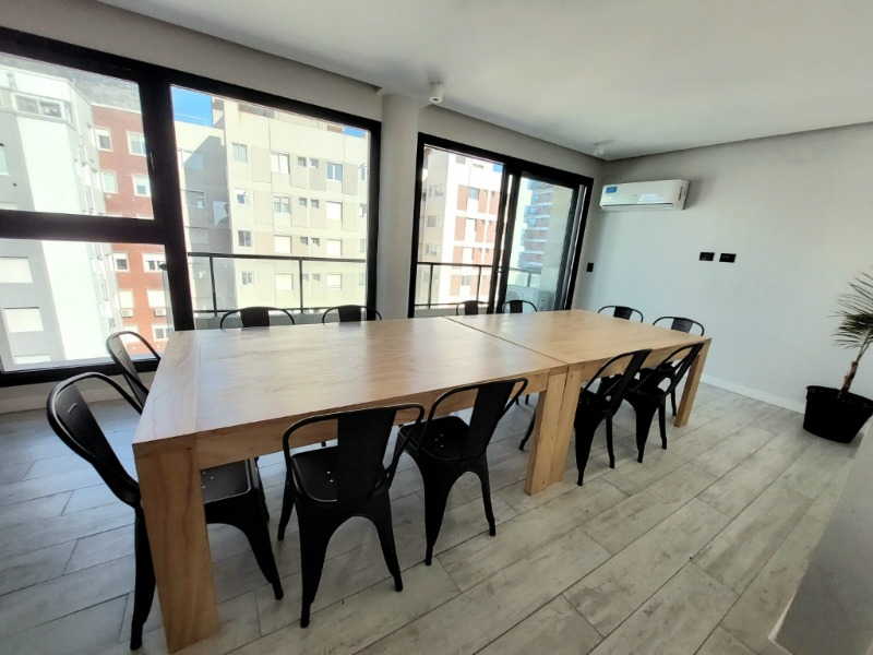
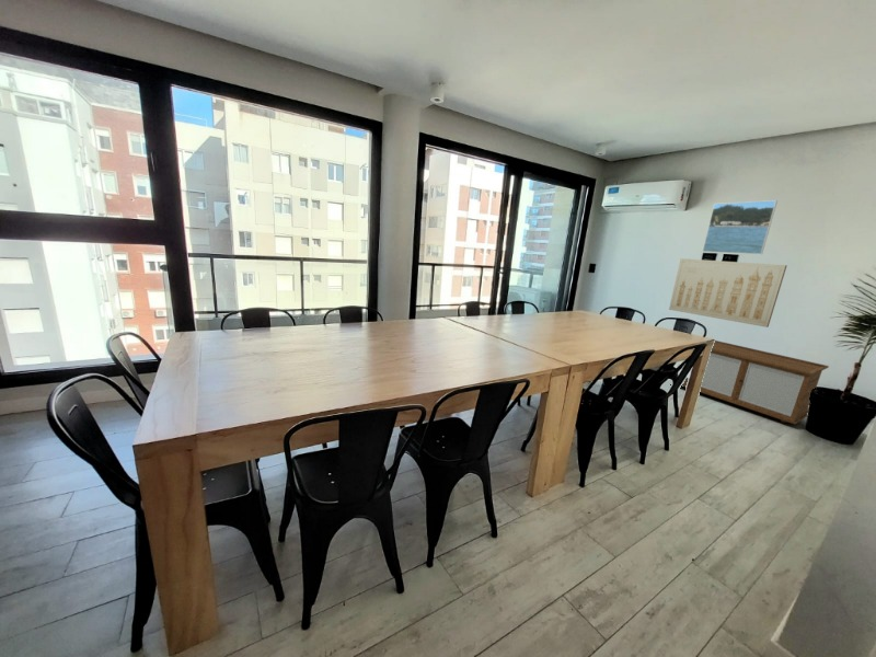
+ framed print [702,199,779,255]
+ storage cabinet [681,339,830,425]
+ wall art [668,257,788,328]
